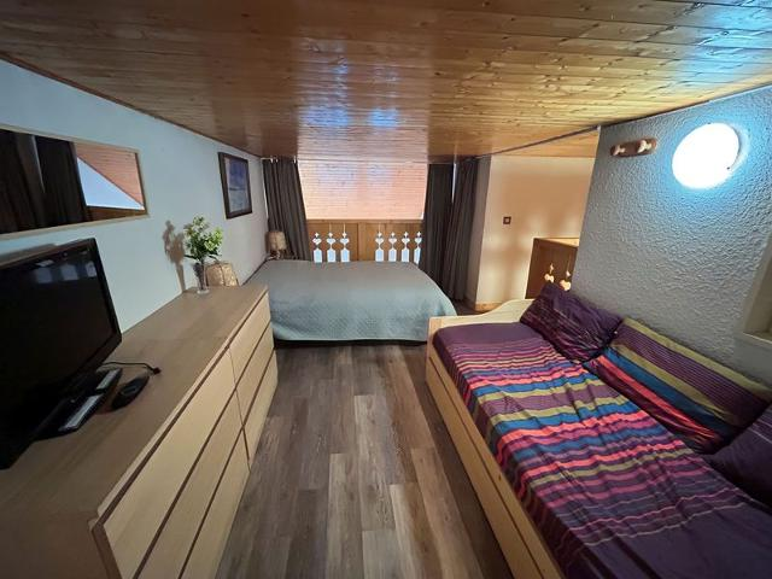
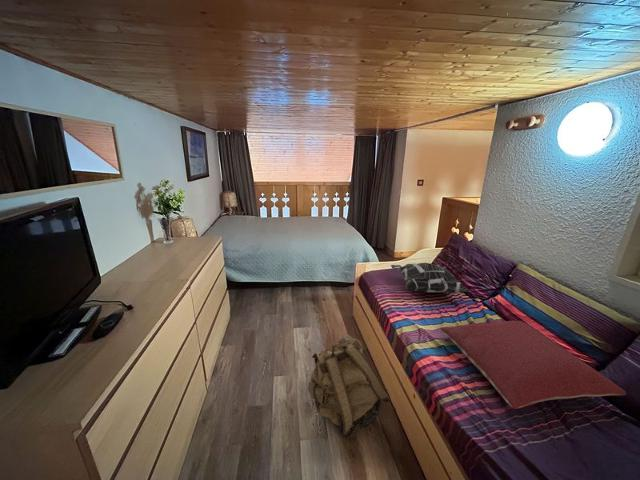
+ decorative pillow [390,262,471,294]
+ pillow [439,320,627,410]
+ backpack [307,333,391,440]
